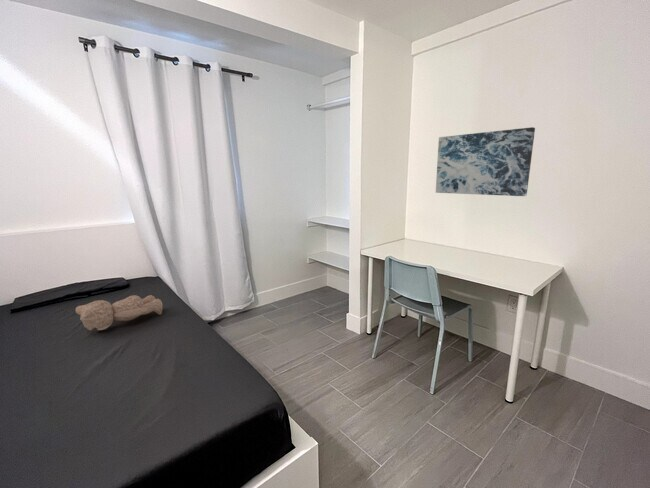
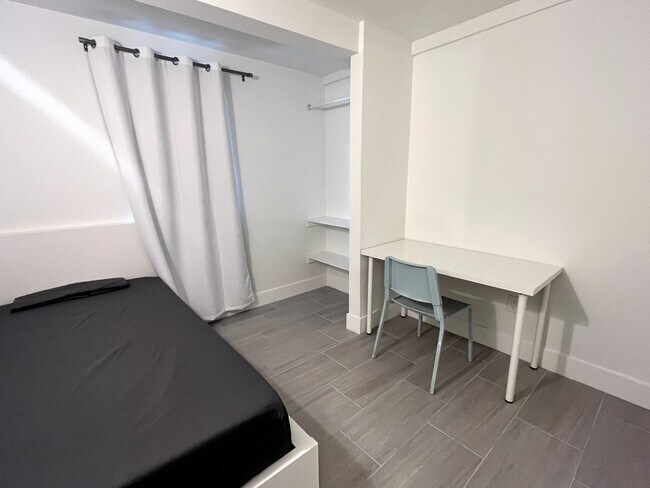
- wall art [435,126,536,197]
- teddy bear [75,294,163,332]
